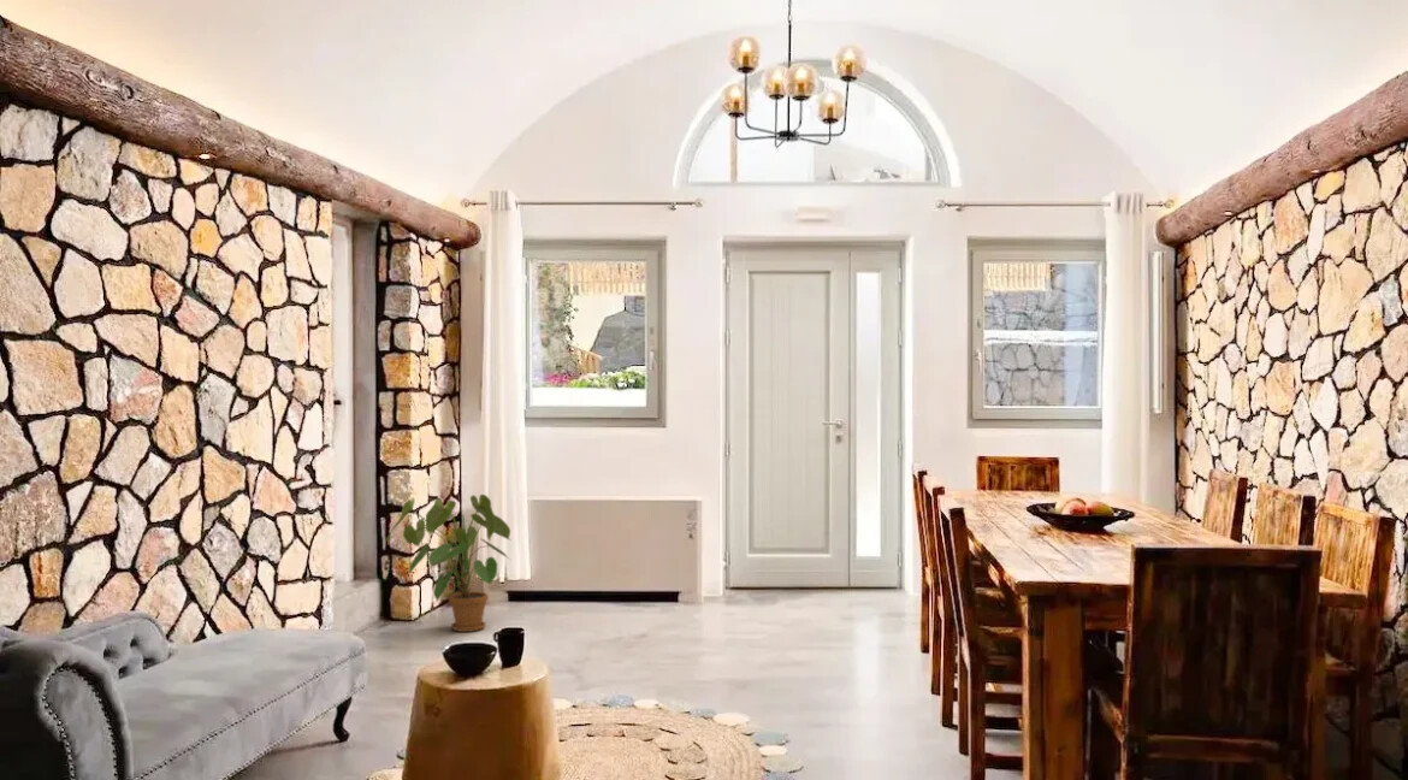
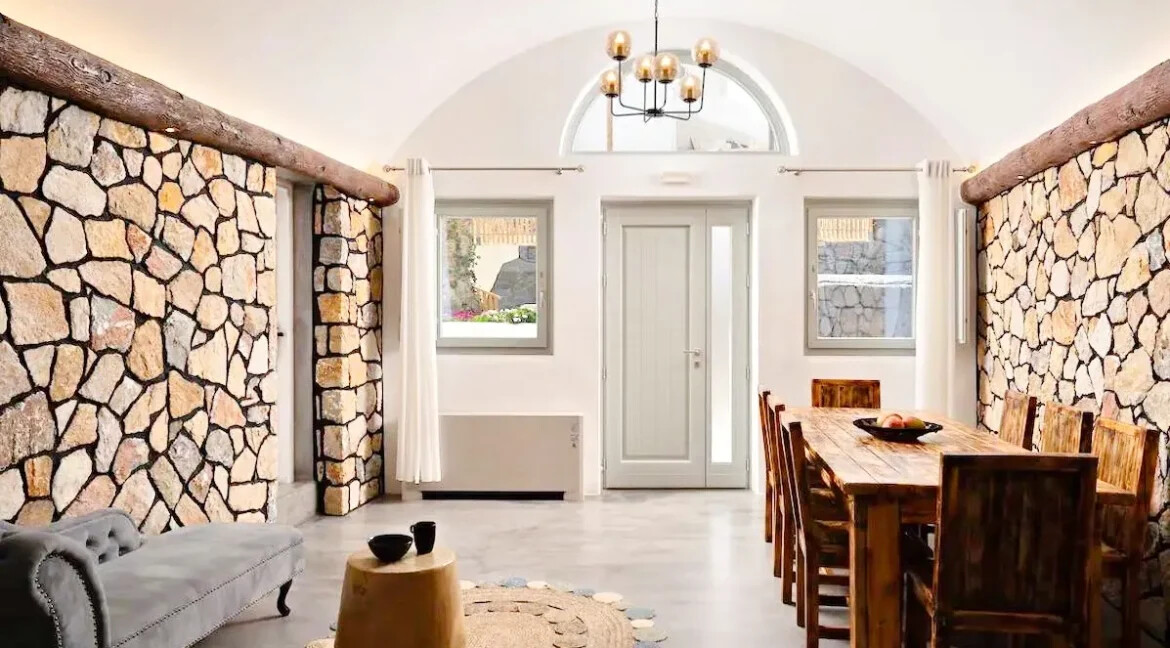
- house plant [386,494,511,633]
